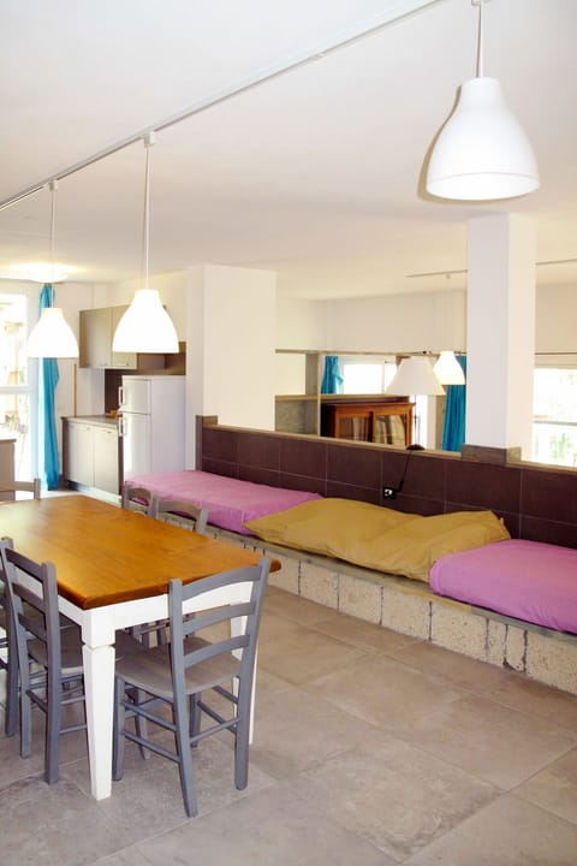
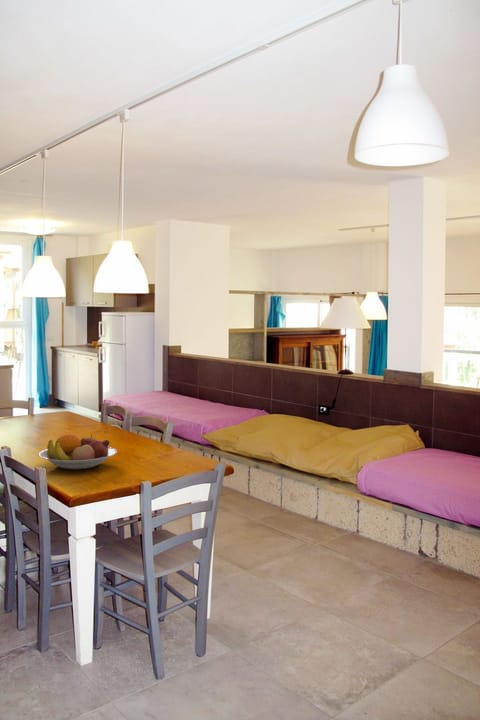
+ fruit bowl [38,433,118,470]
